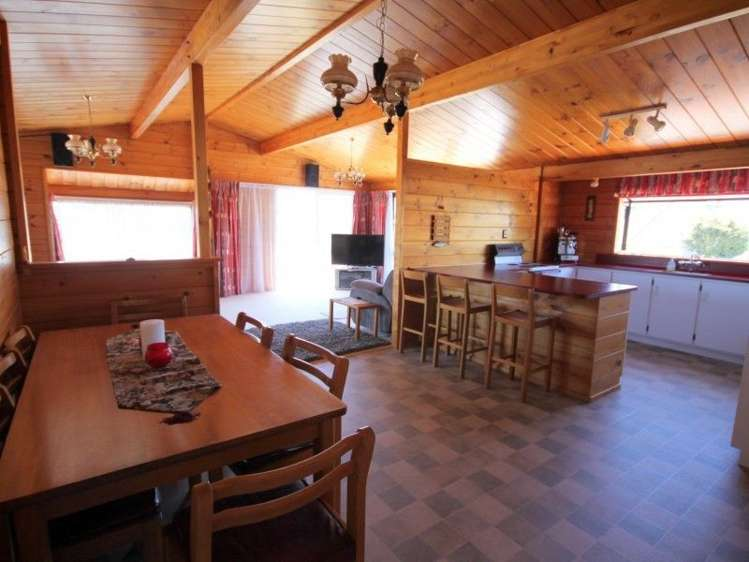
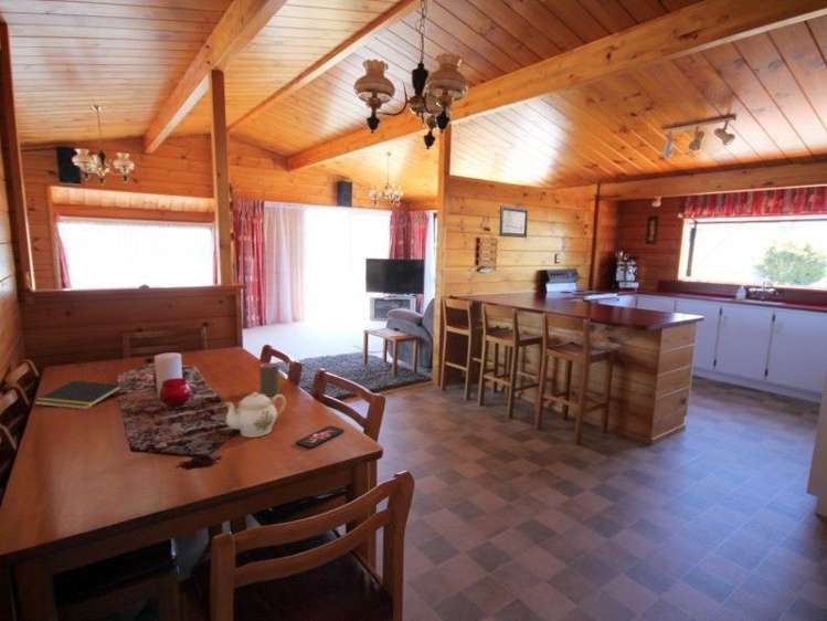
+ notepad [33,379,124,410]
+ smartphone [295,424,346,450]
+ cup [258,361,280,397]
+ teapot [224,391,287,439]
+ wall art [498,204,529,239]
